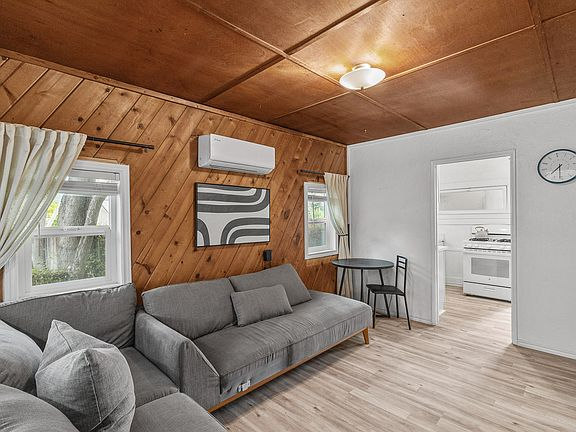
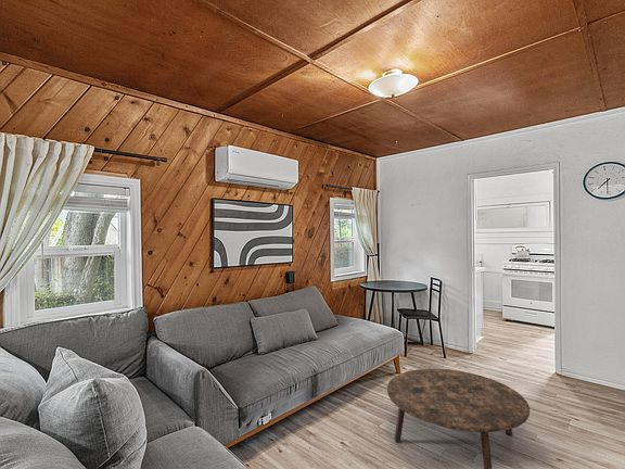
+ coffee table [386,368,531,469]
